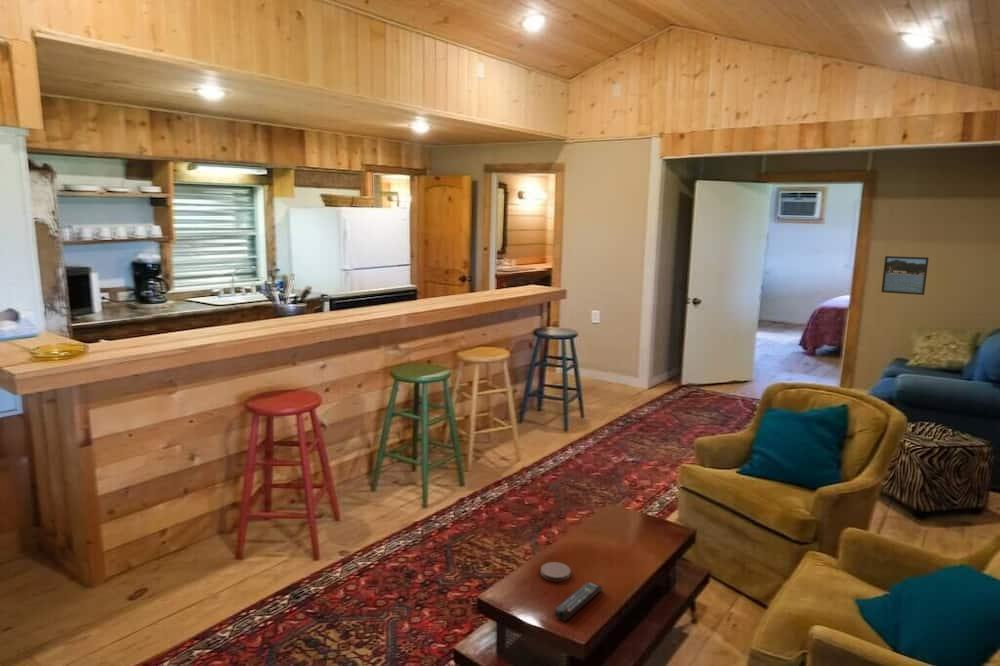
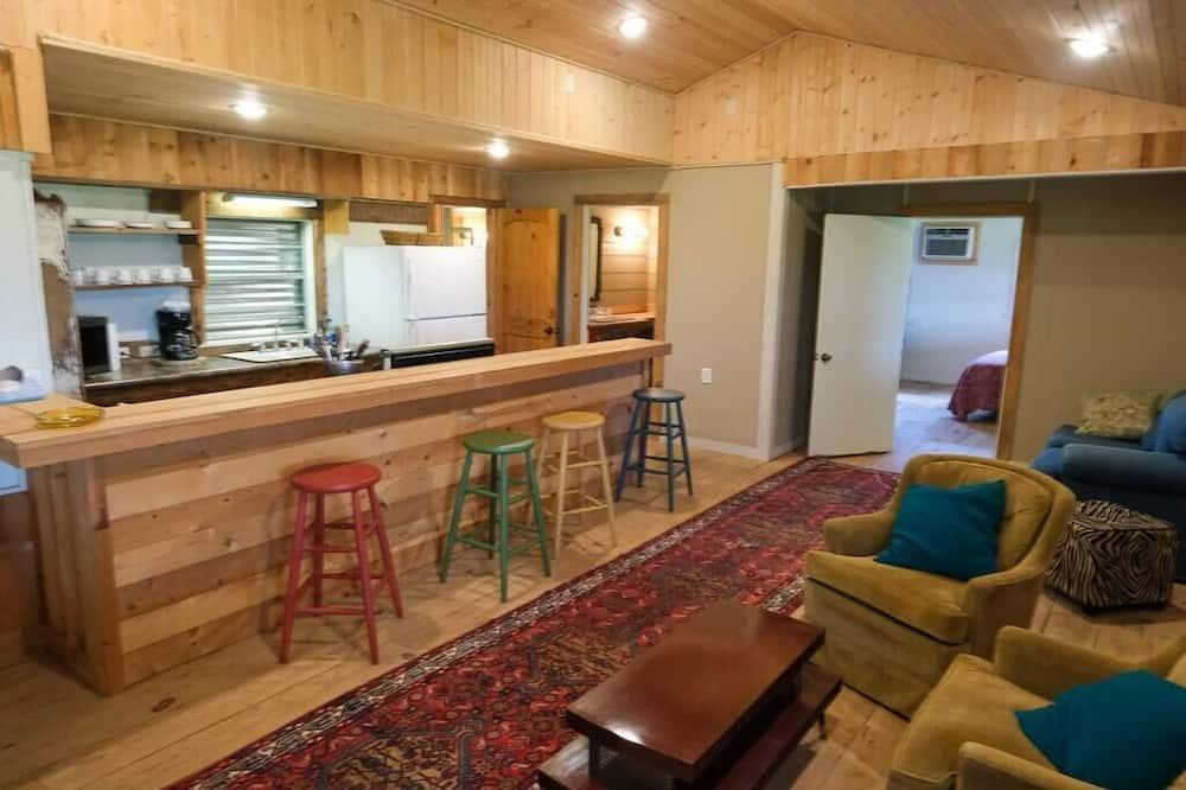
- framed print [880,255,930,296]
- coaster [540,561,572,582]
- remote control [554,581,604,621]
